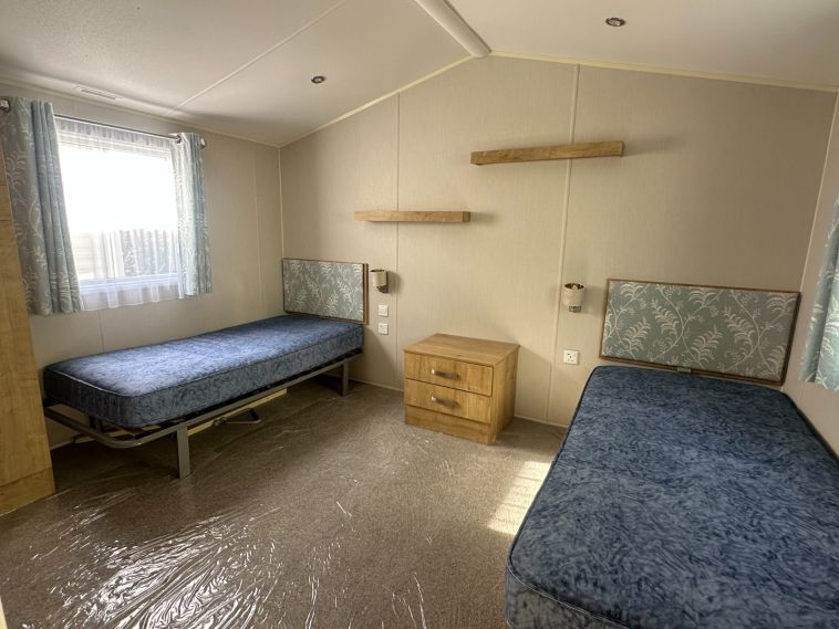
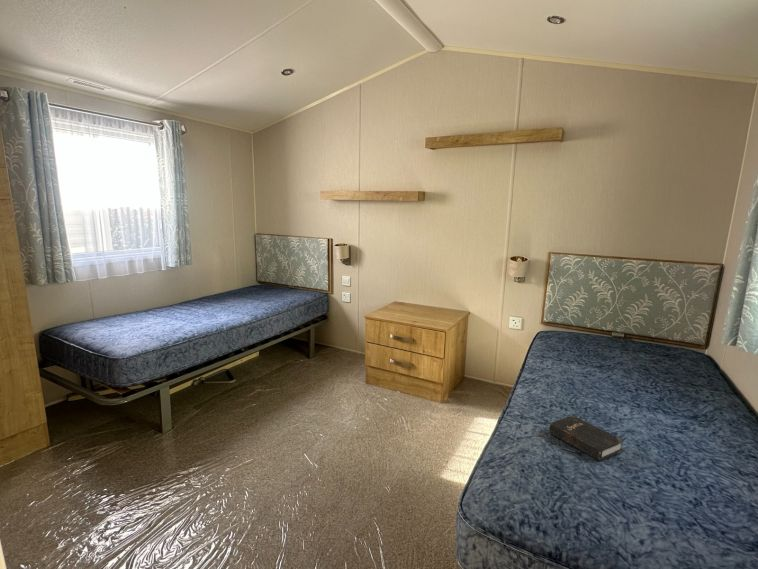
+ hardback book [548,414,625,462]
